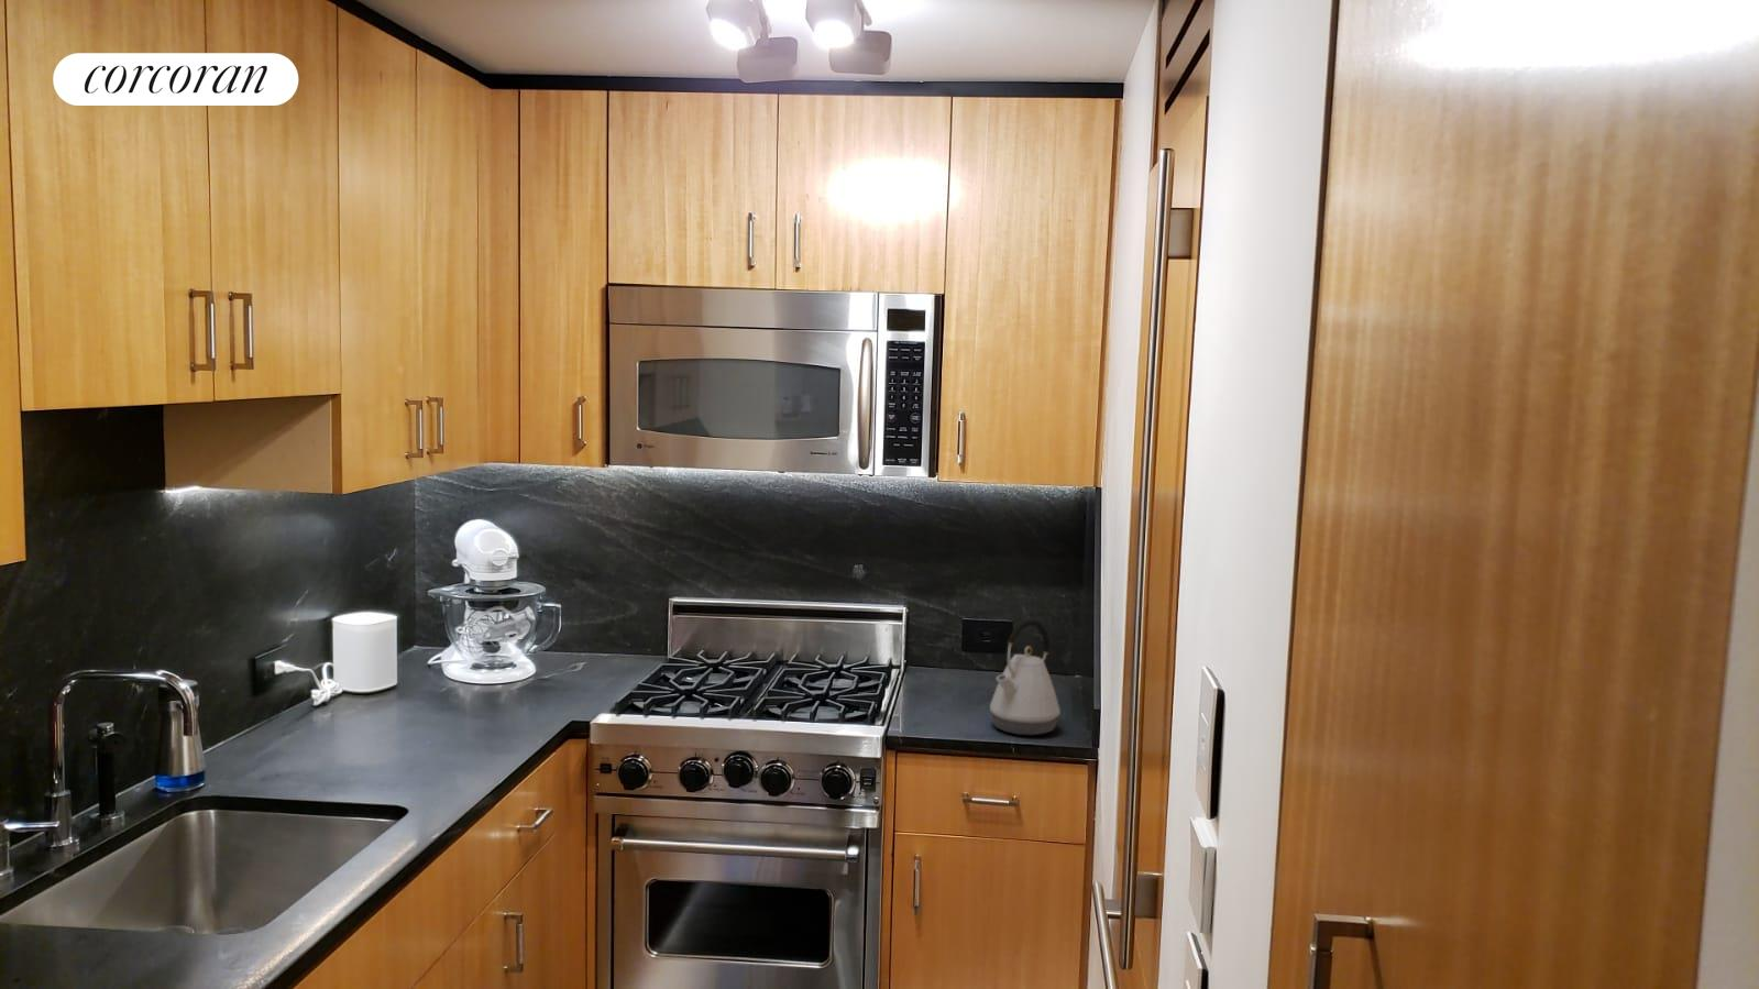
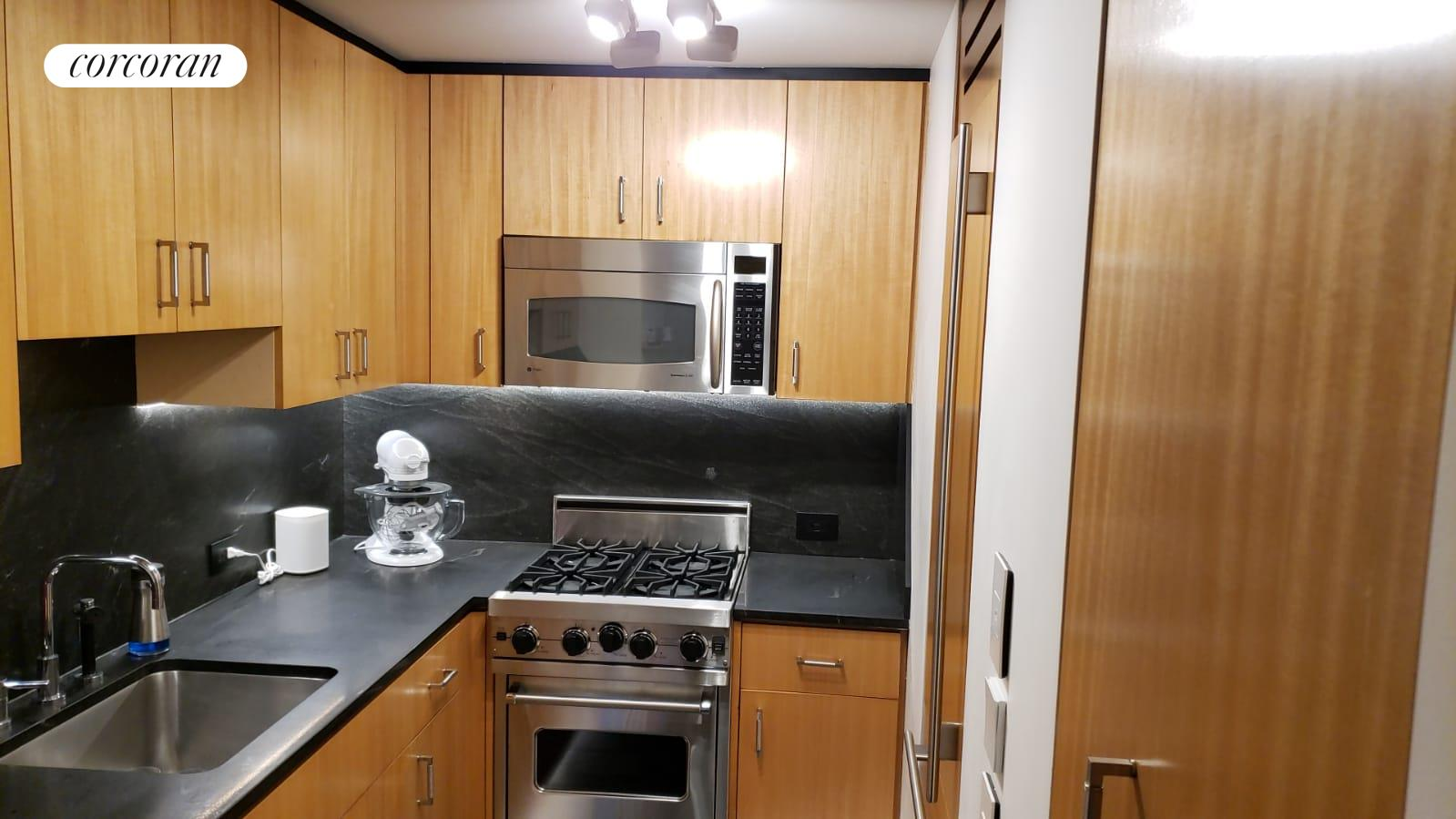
- kettle [989,618,1062,735]
